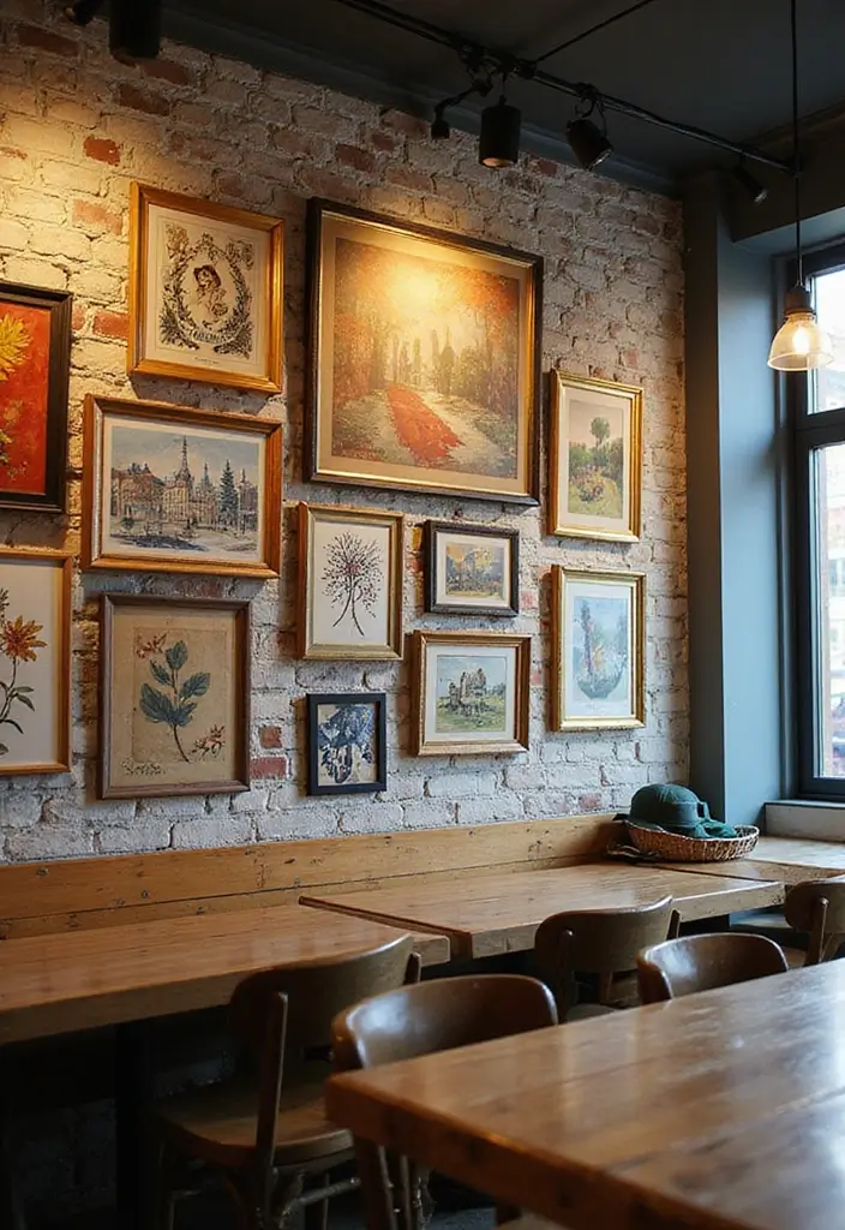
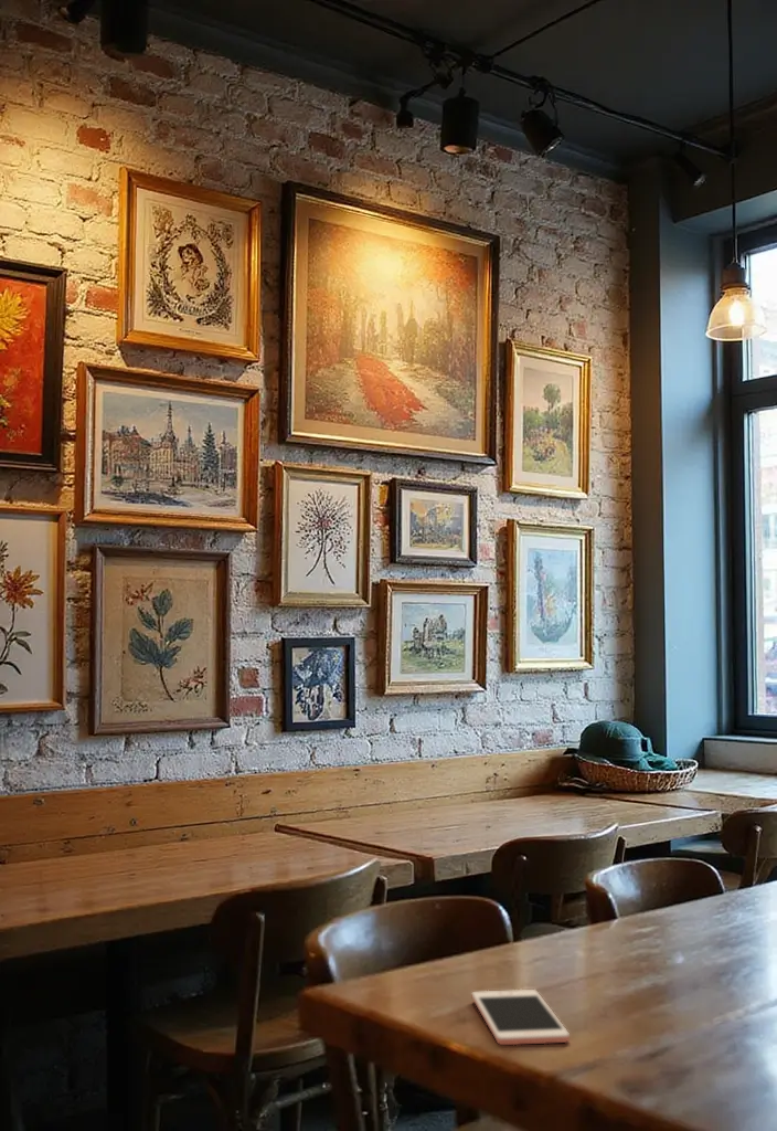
+ cell phone [471,989,571,1046]
